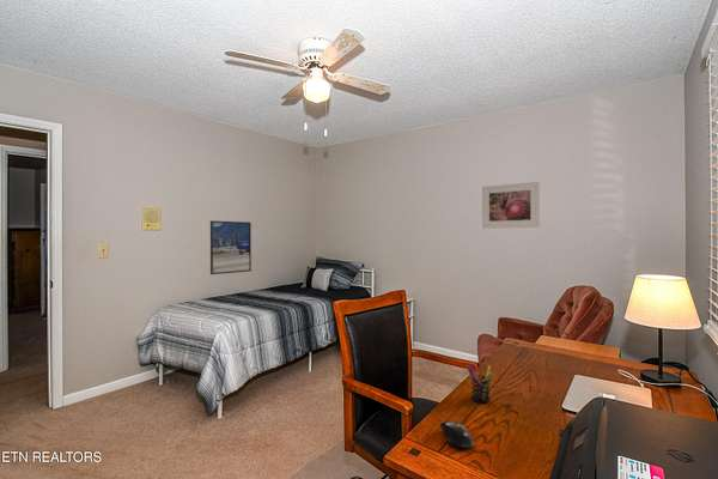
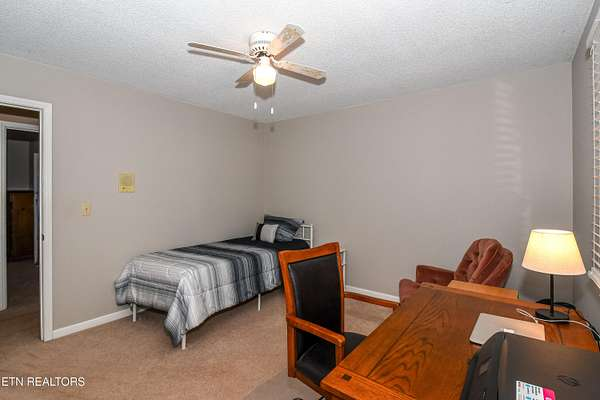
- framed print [481,181,541,230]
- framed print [209,219,252,275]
- computer mouse [439,419,476,449]
- pen holder [466,363,493,404]
